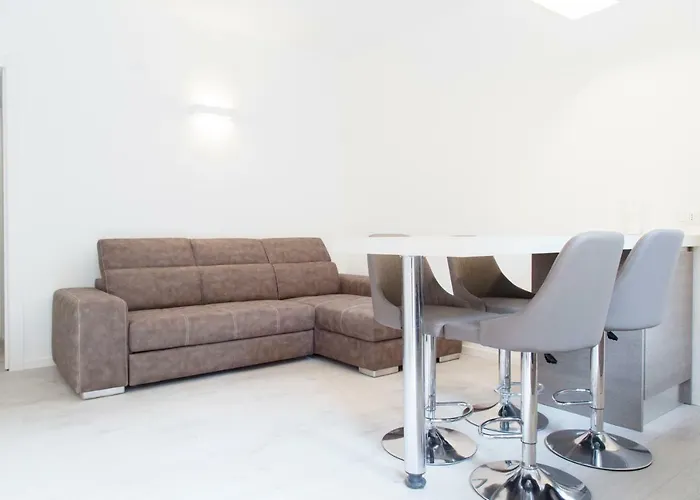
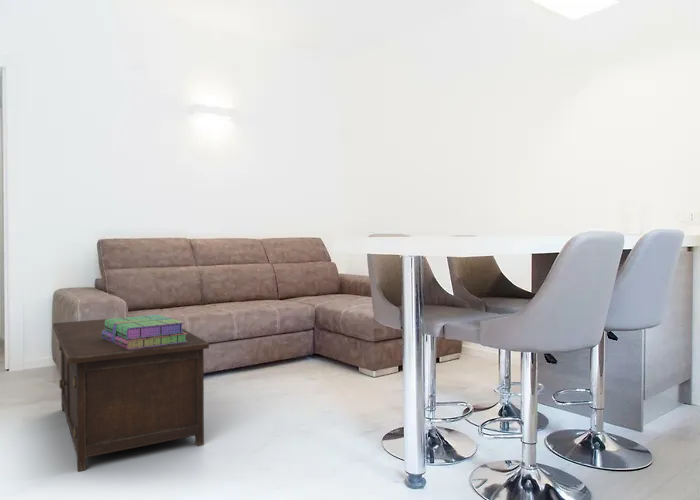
+ stack of books [102,314,187,350]
+ cabinet [52,318,210,472]
